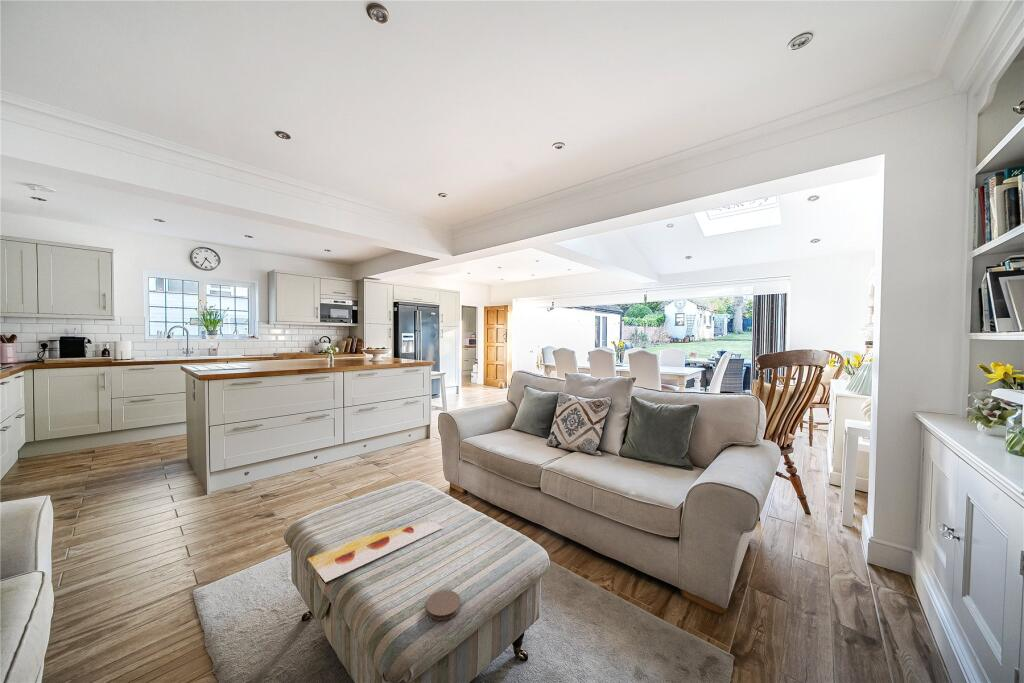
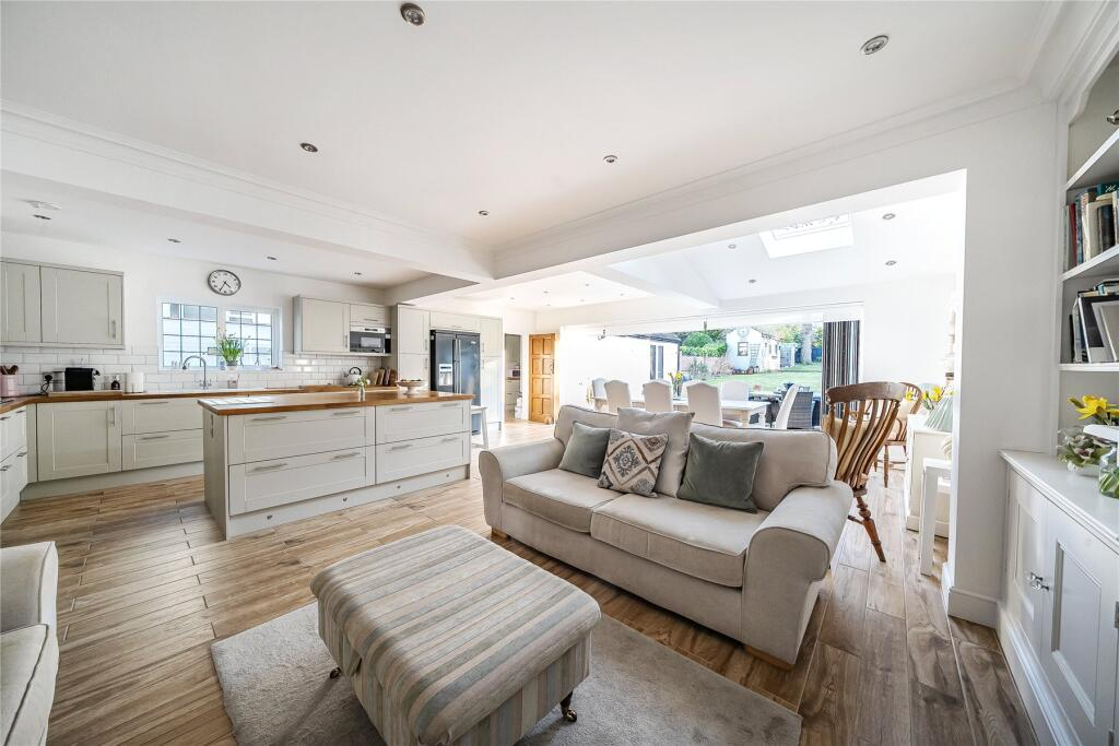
- painting [307,520,444,583]
- coaster [425,589,462,621]
